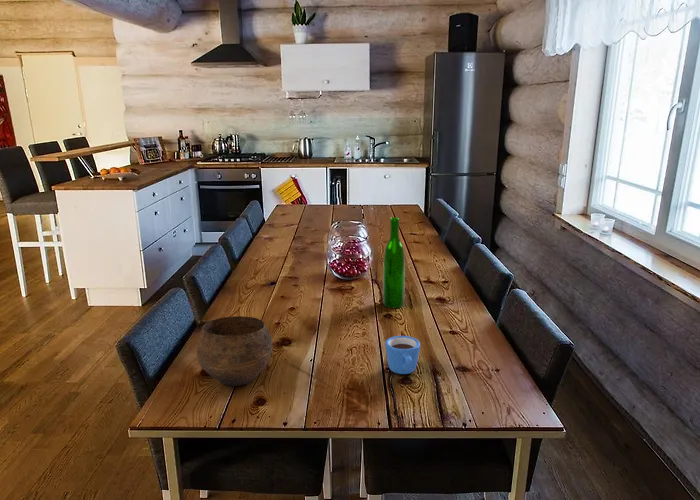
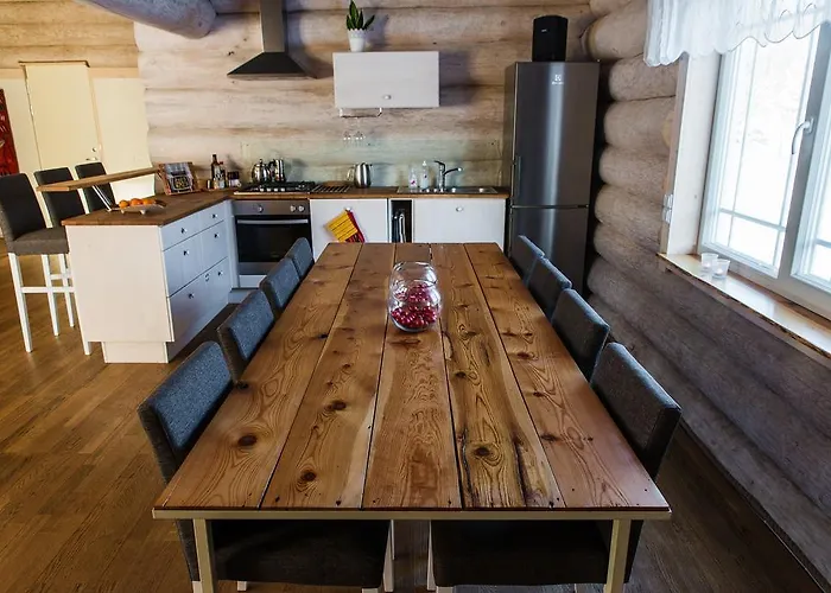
- mug [384,335,421,375]
- bowl [196,315,273,387]
- wine bottle [382,216,406,309]
